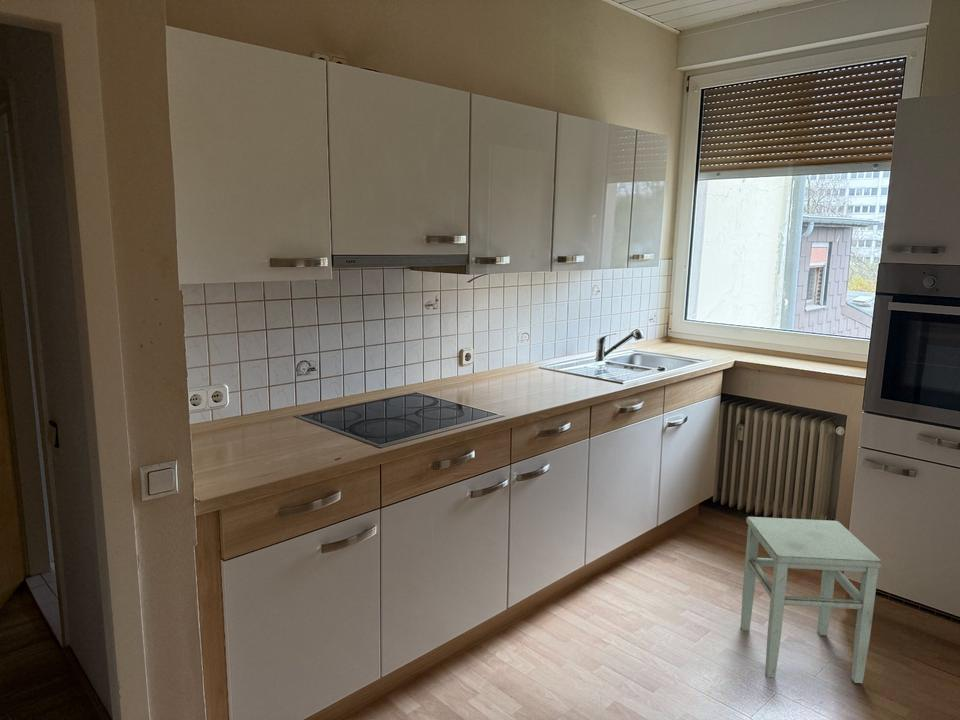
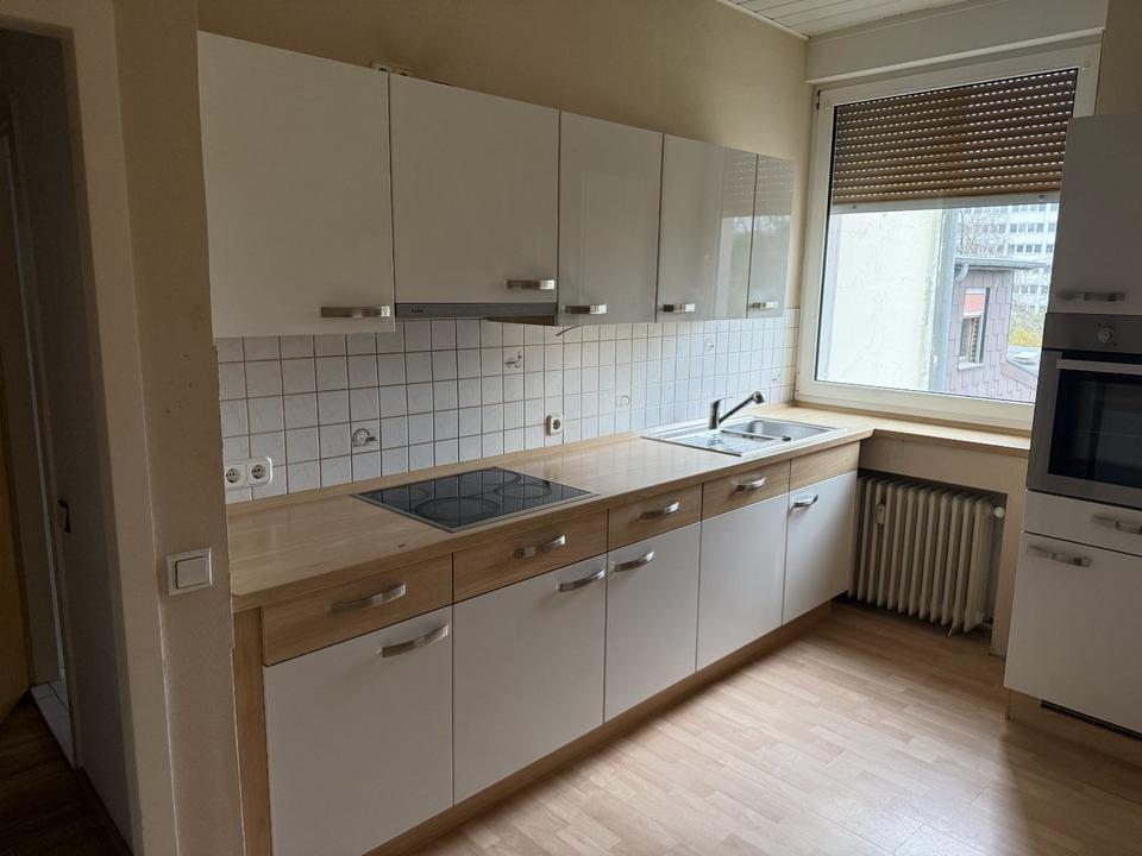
- stool [740,516,883,684]
